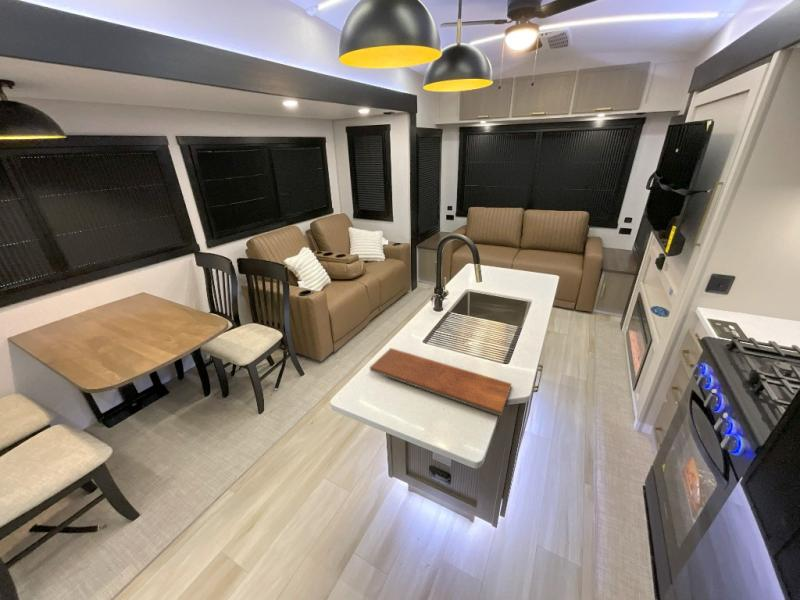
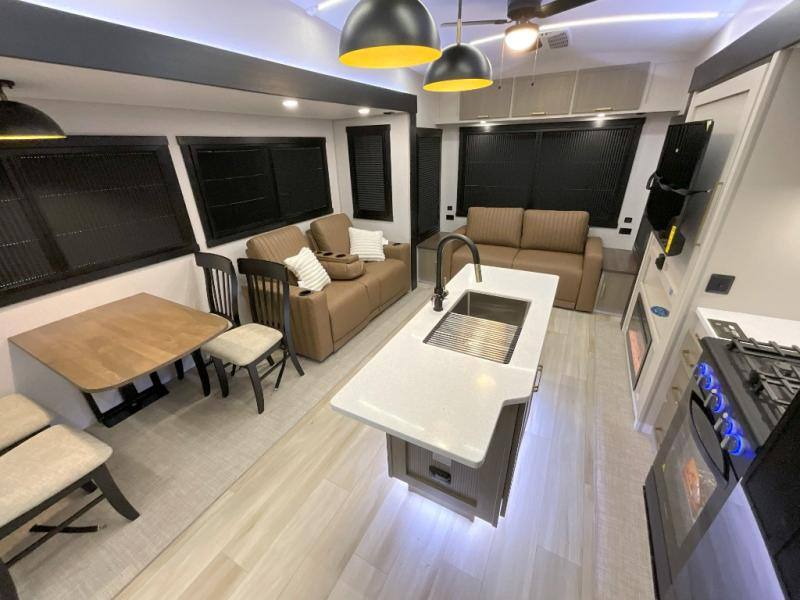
- chopping board [369,347,513,417]
